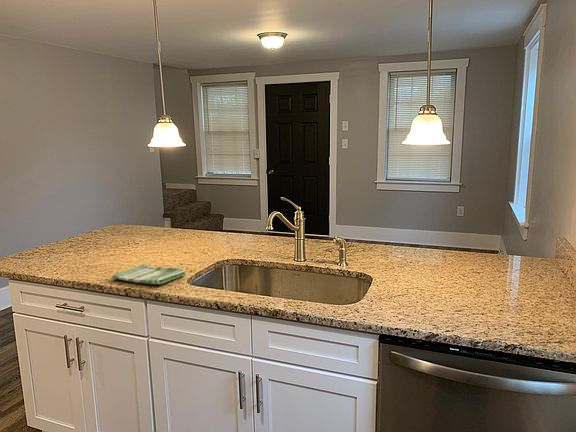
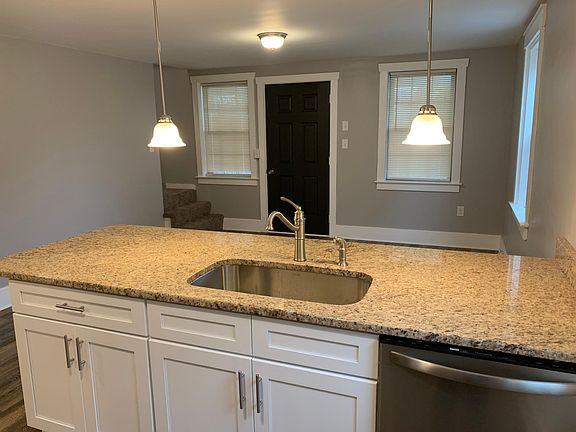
- dish towel [111,263,187,285]
